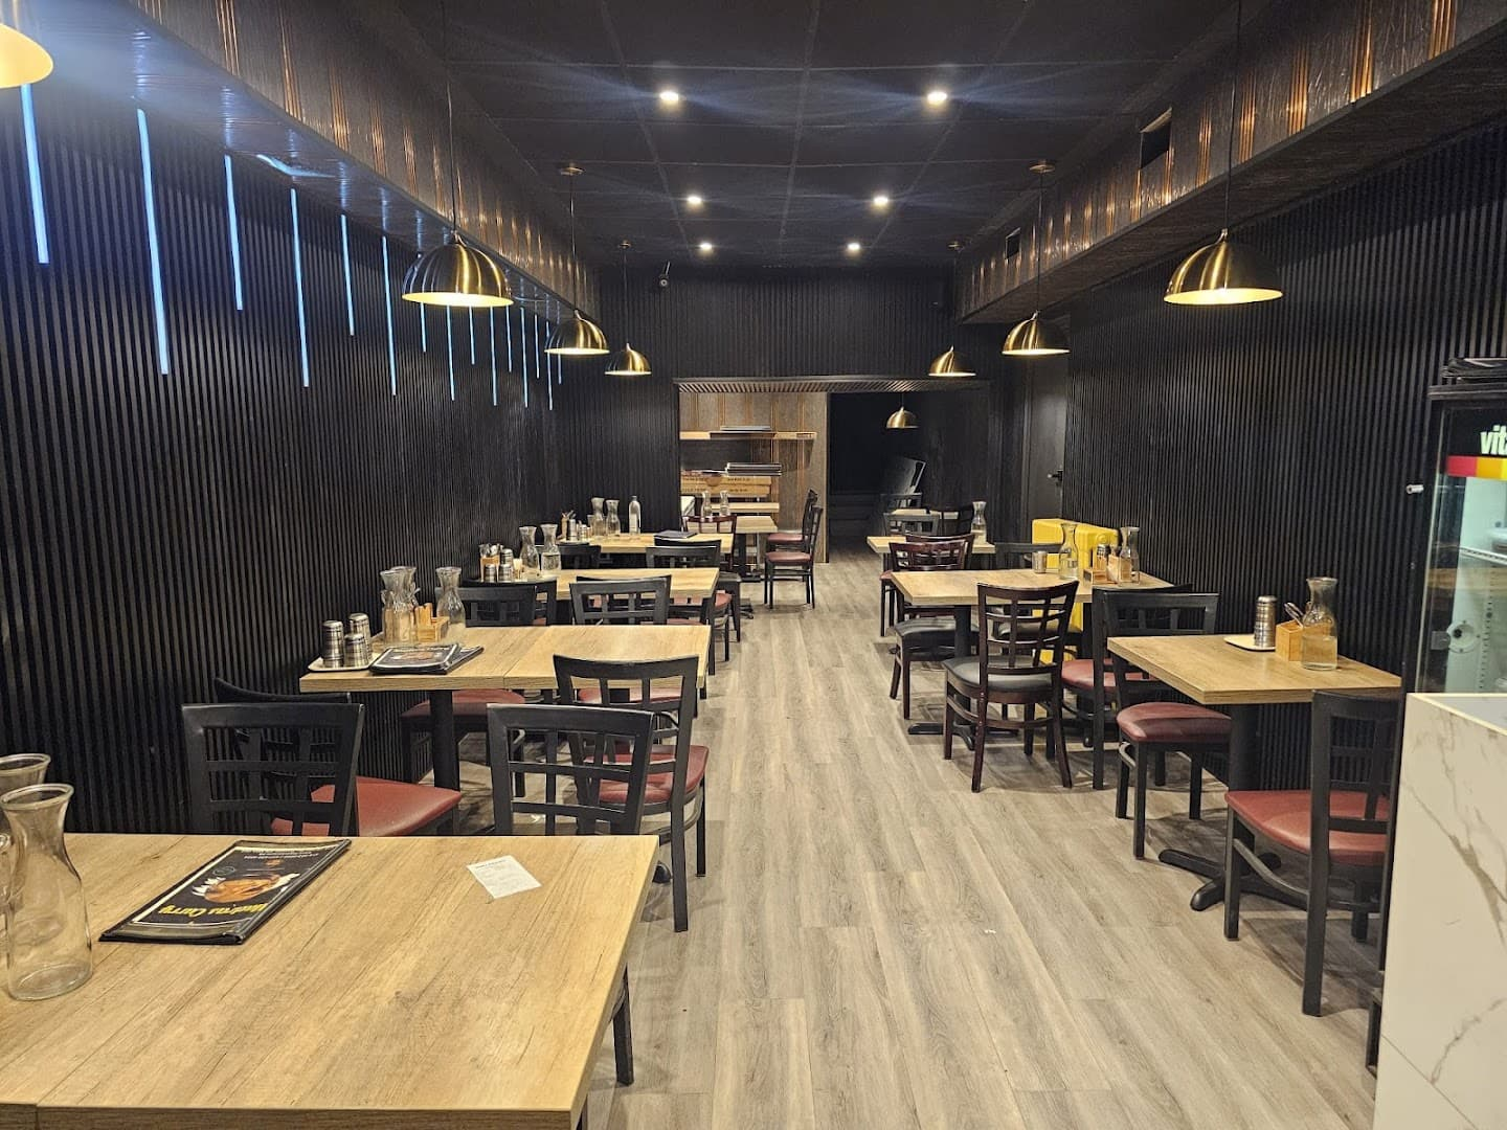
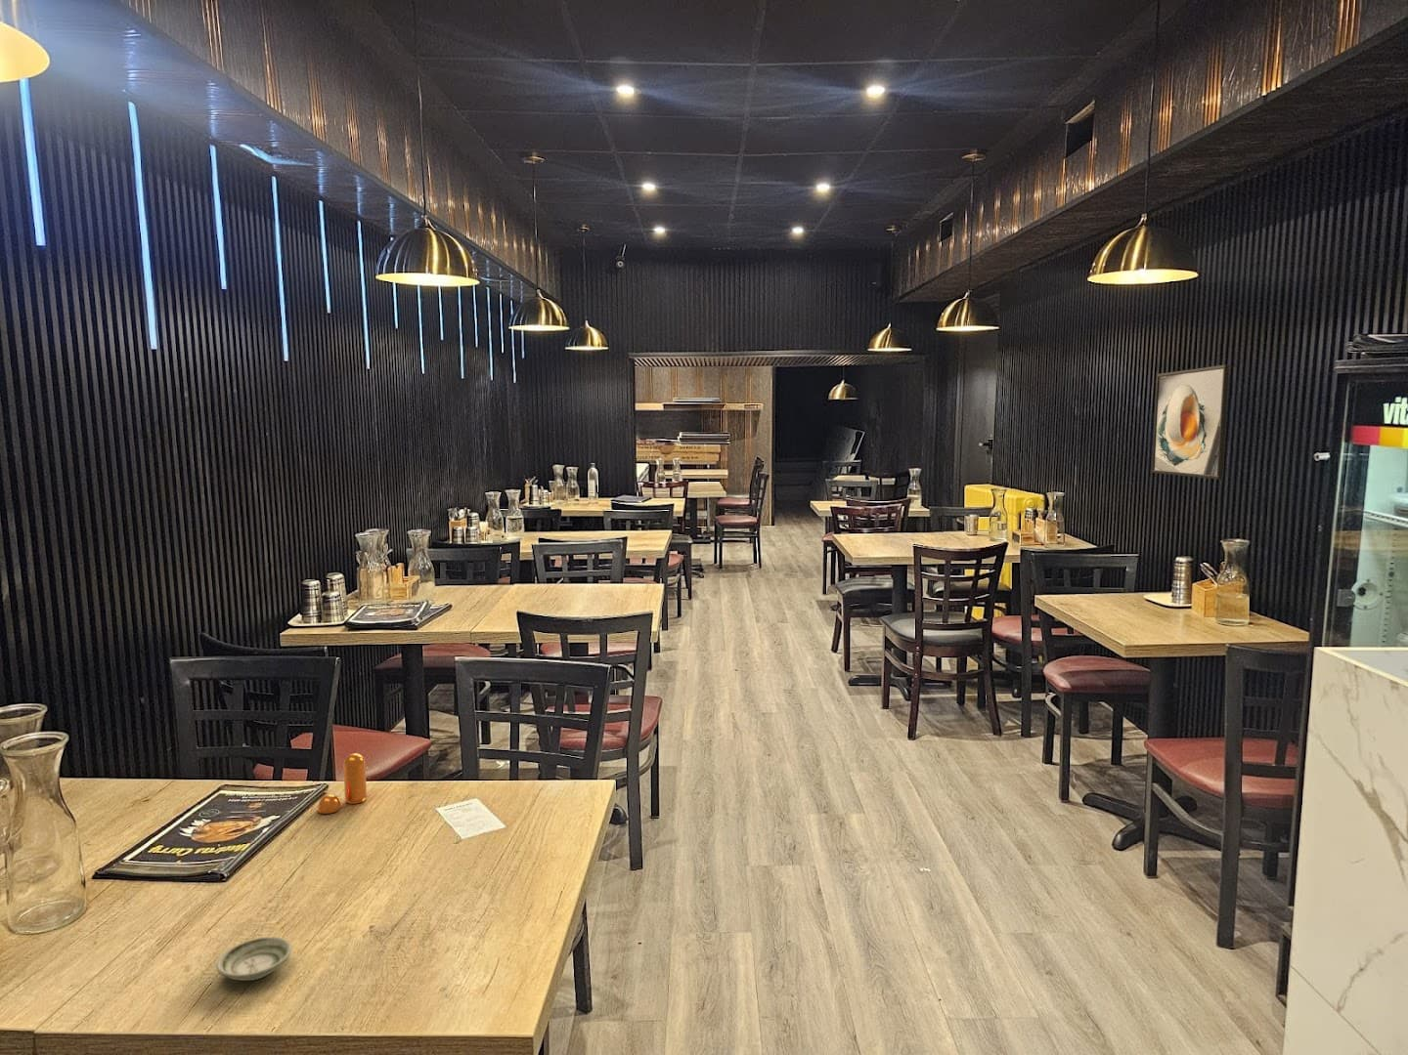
+ pepper shaker [317,752,368,815]
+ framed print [1151,363,1230,481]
+ saucer [215,935,293,982]
